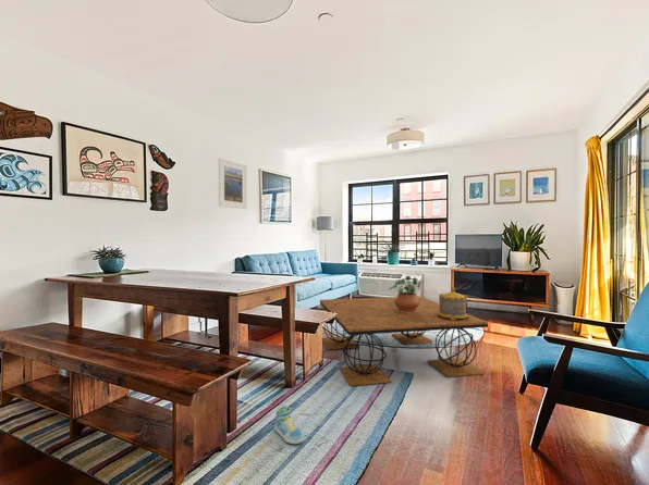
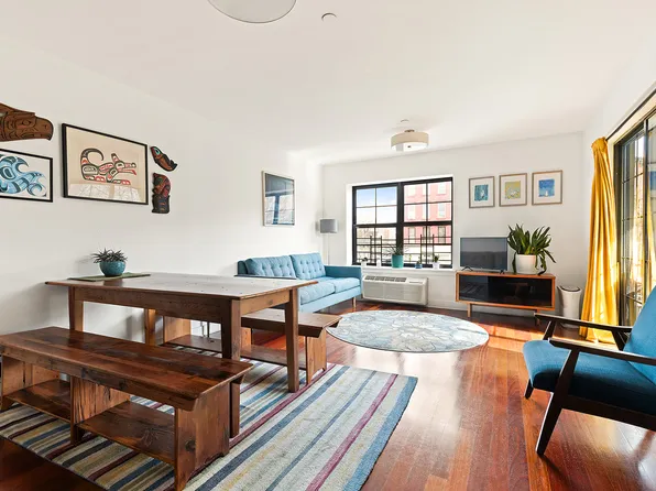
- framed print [218,158,248,210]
- decorative container [437,286,469,321]
- coffee table [319,295,489,387]
- potted plant [388,275,421,313]
- sneaker [273,405,305,445]
